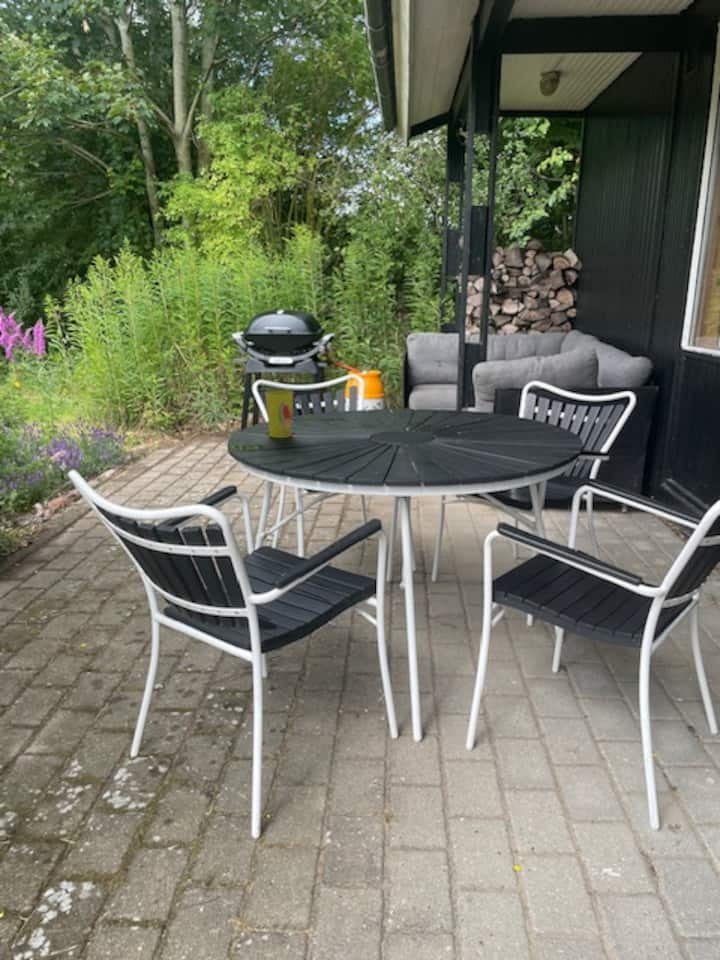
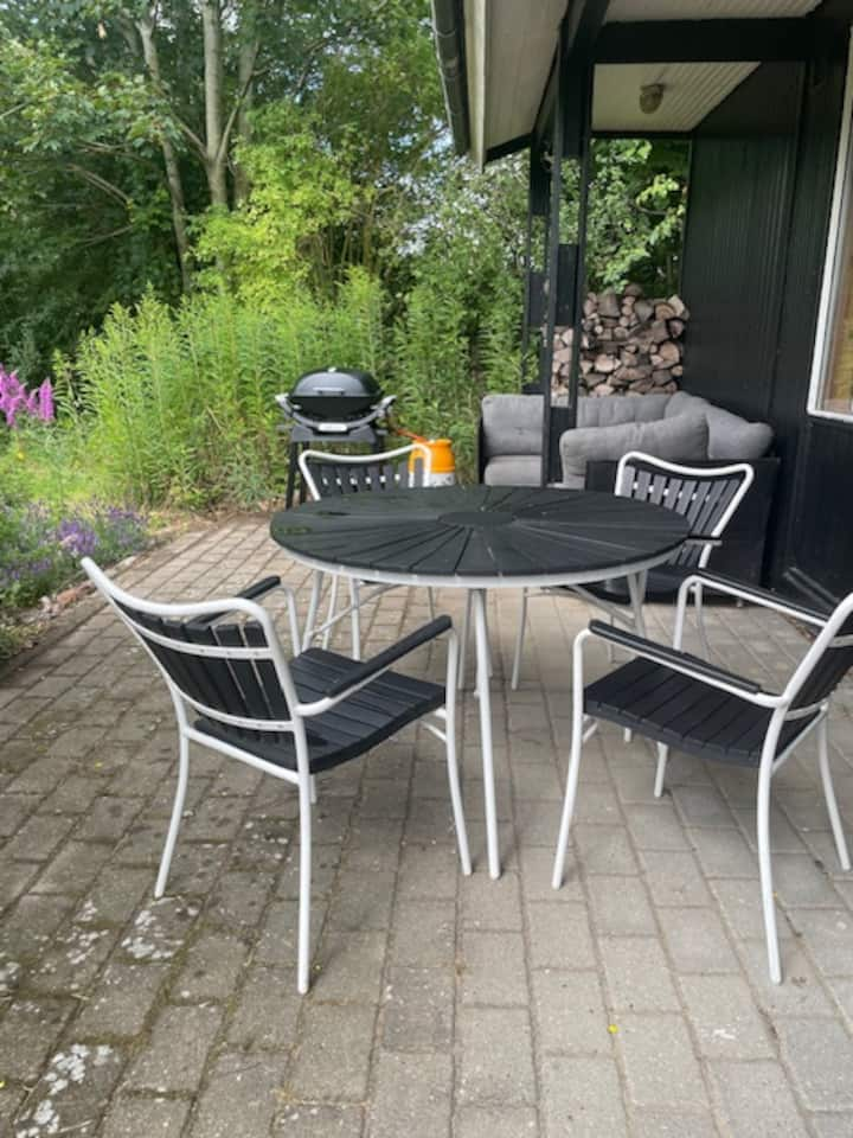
- cup [264,389,294,439]
